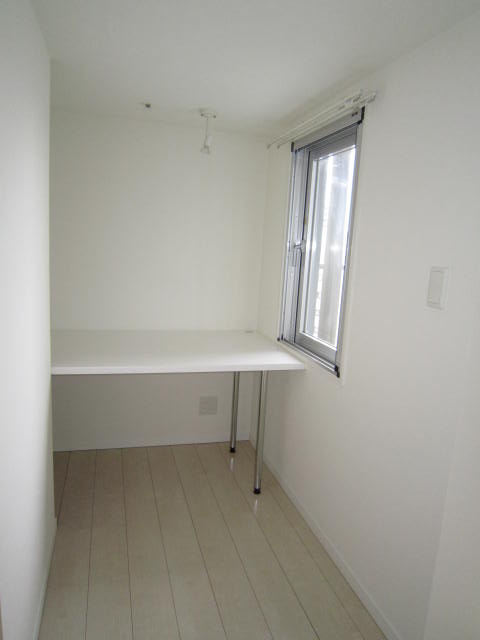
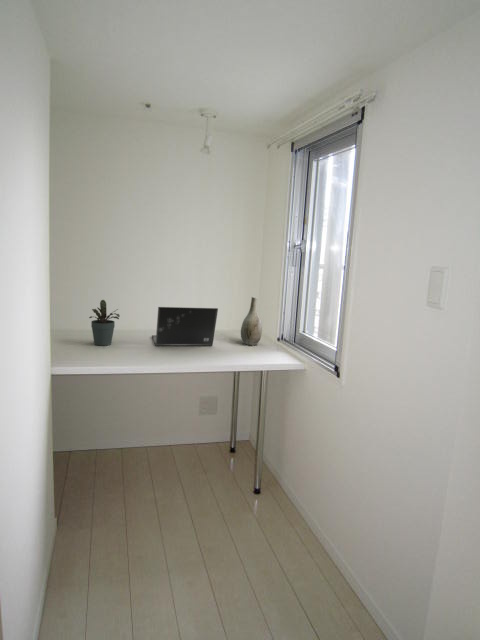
+ potted plant [88,299,120,347]
+ vase [240,296,263,346]
+ laptop [151,306,219,347]
